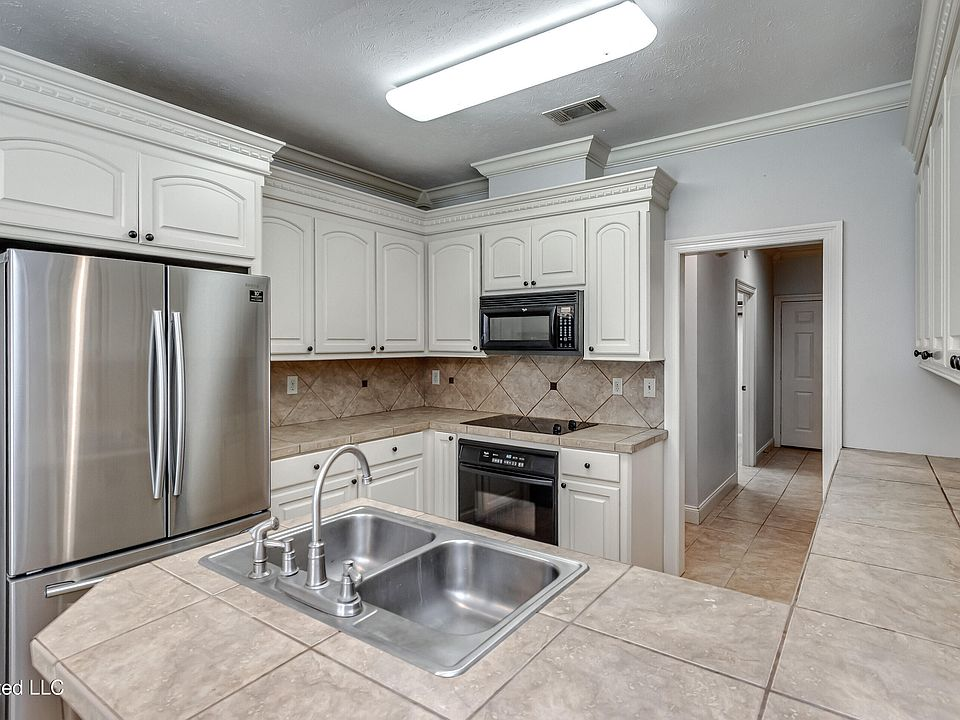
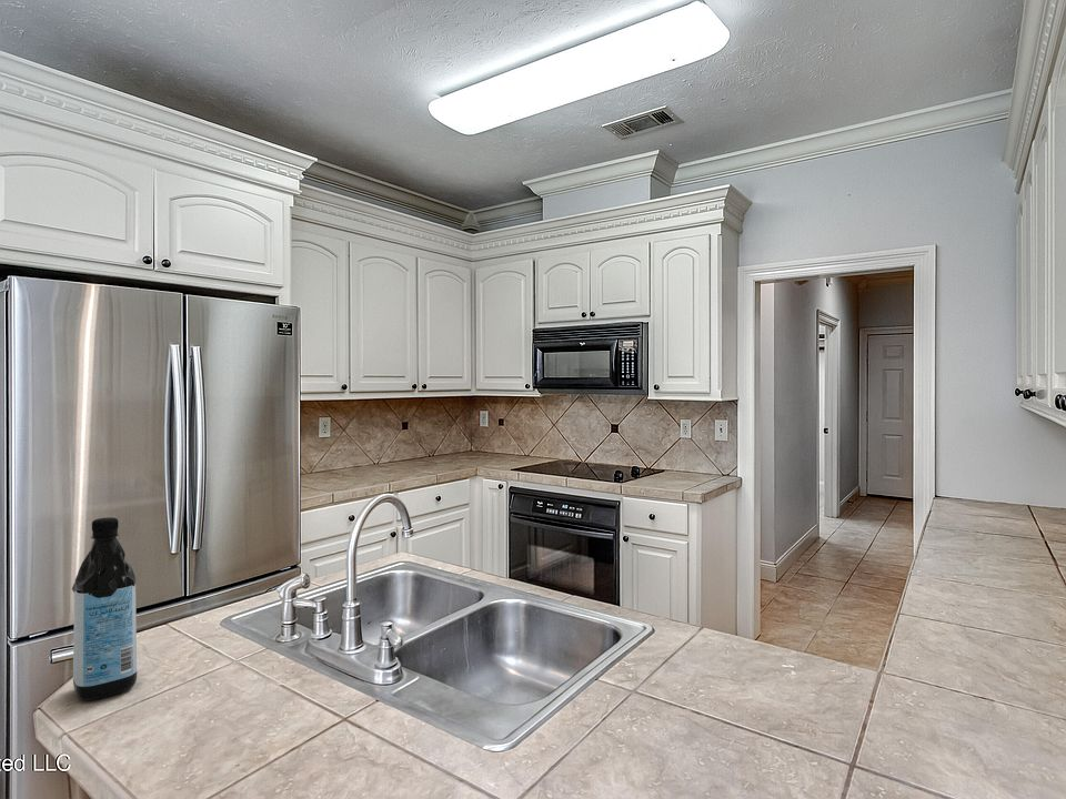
+ water bottle [71,516,138,701]
